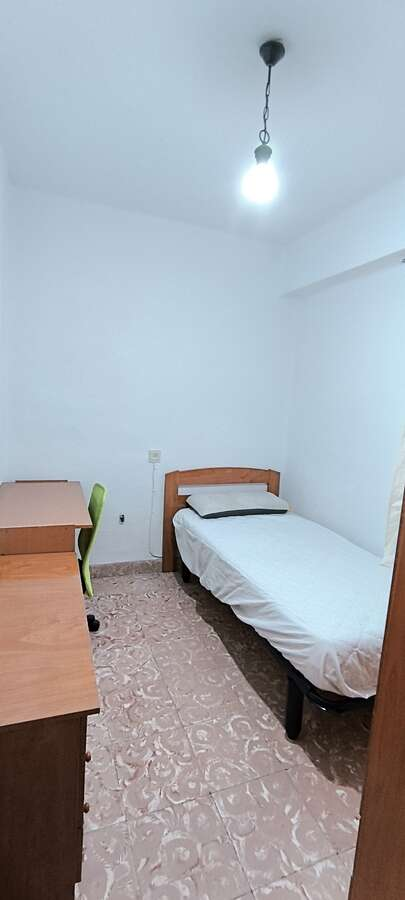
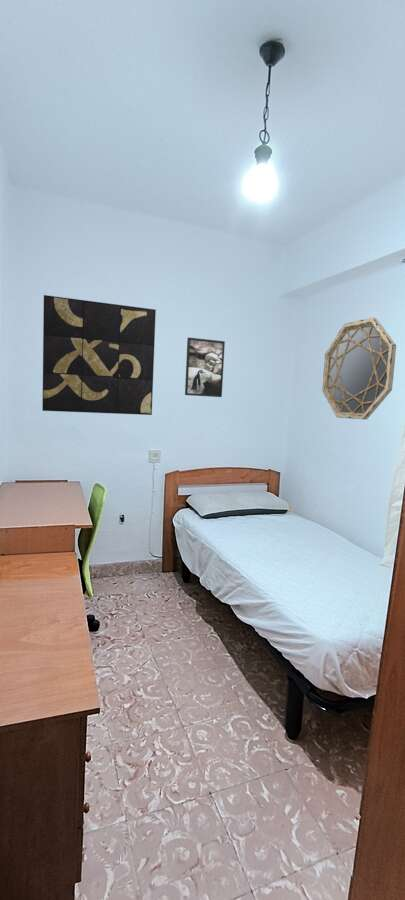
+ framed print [184,336,226,398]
+ wall art [41,294,157,416]
+ home mirror [321,317,397,420]
